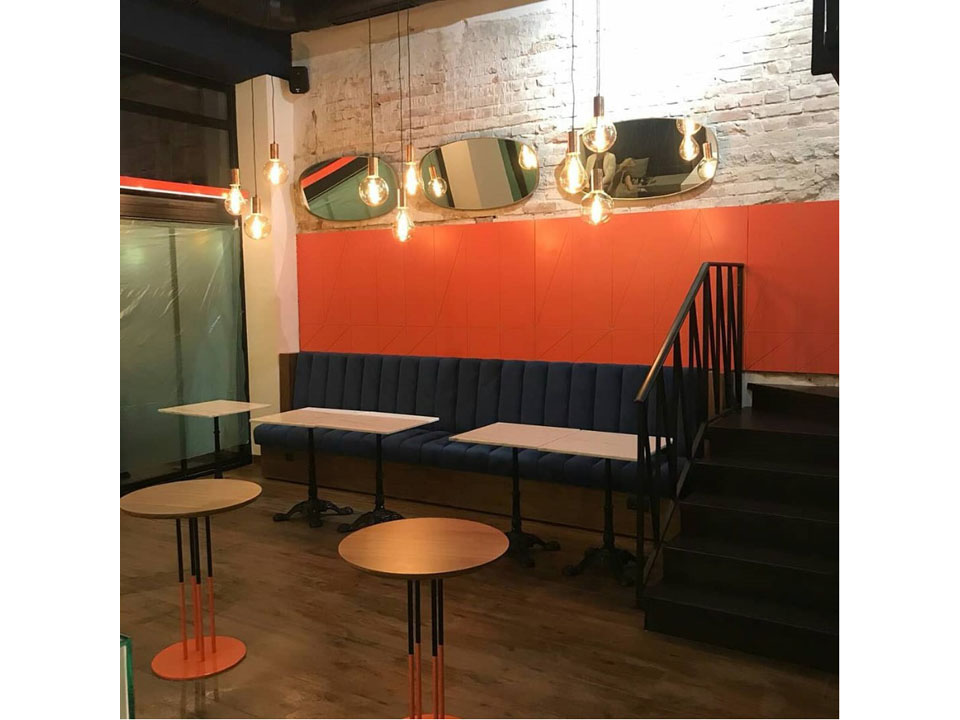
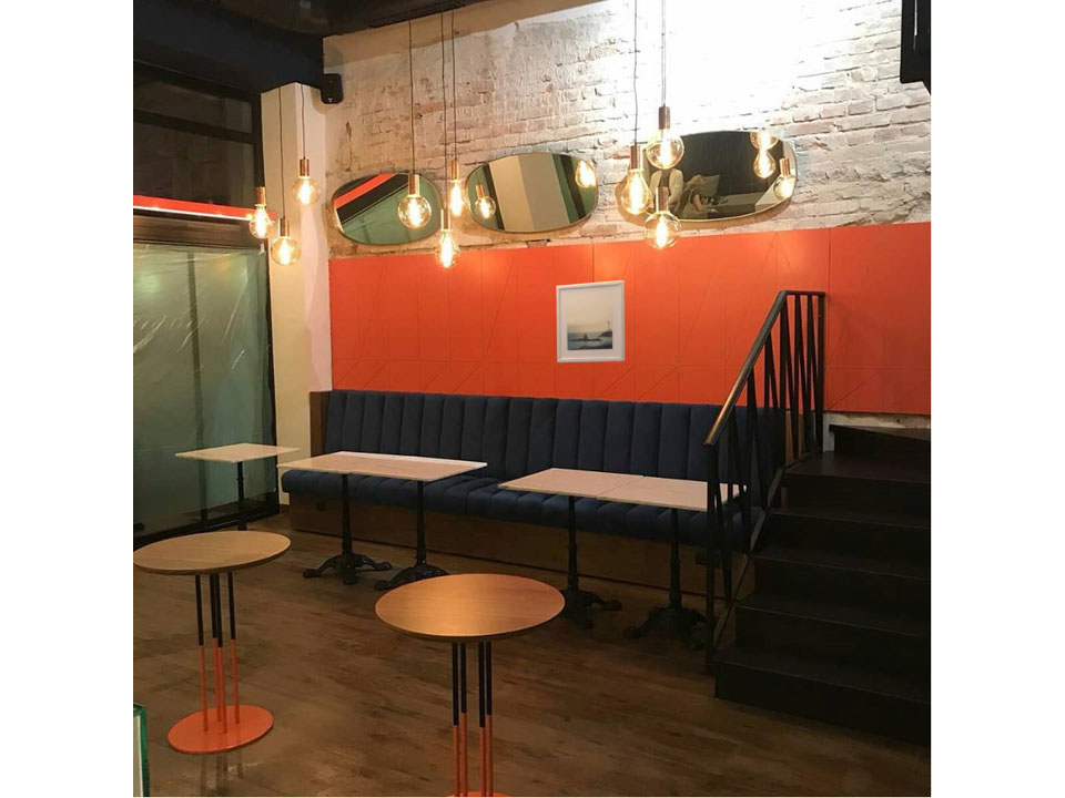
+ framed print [556,279,626,364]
